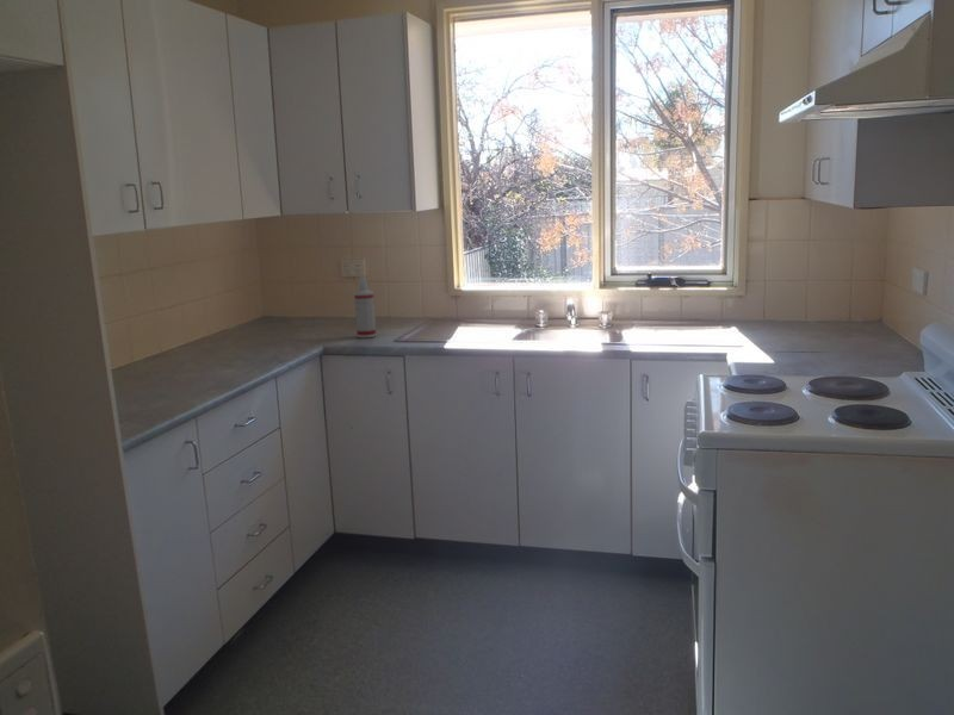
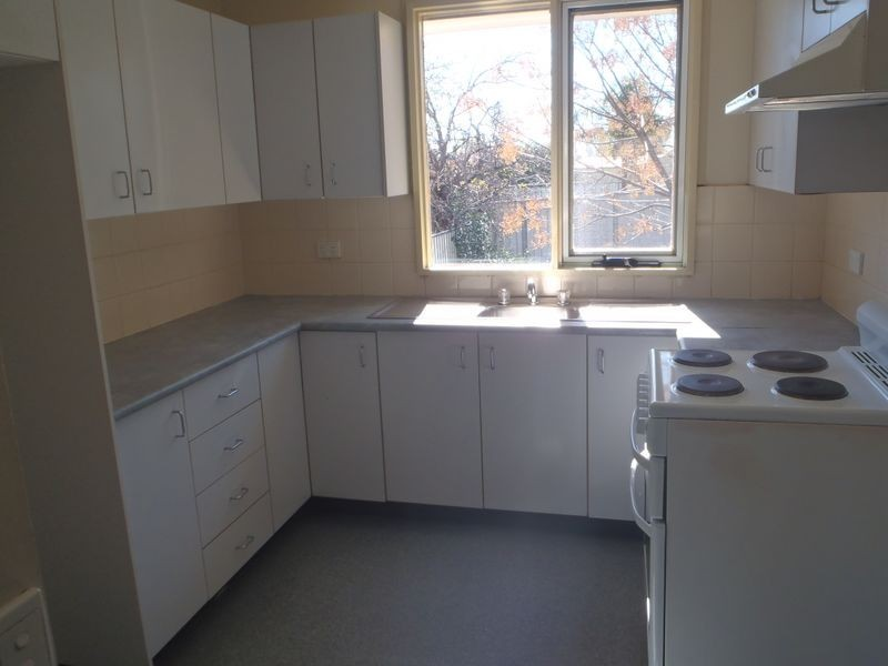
- spray bottle [353,274,377,338]
